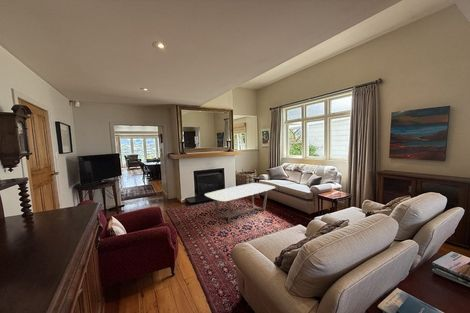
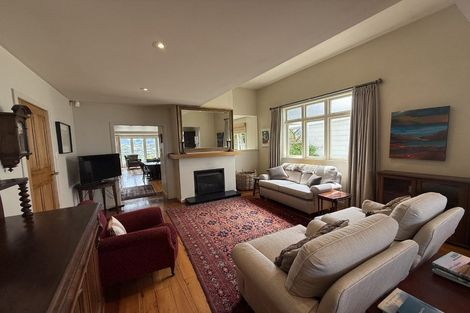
- coffee table [204,182,276,224]
